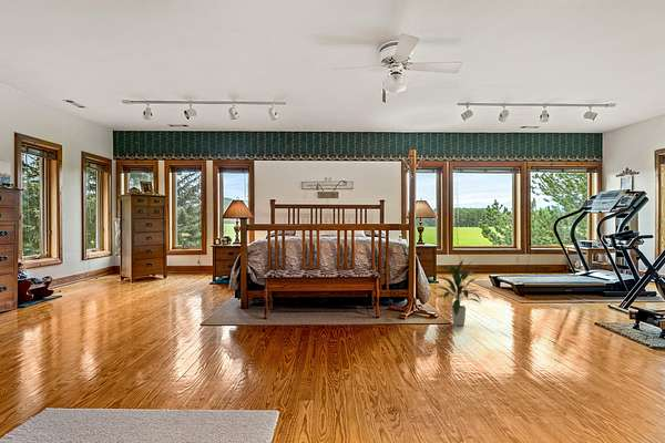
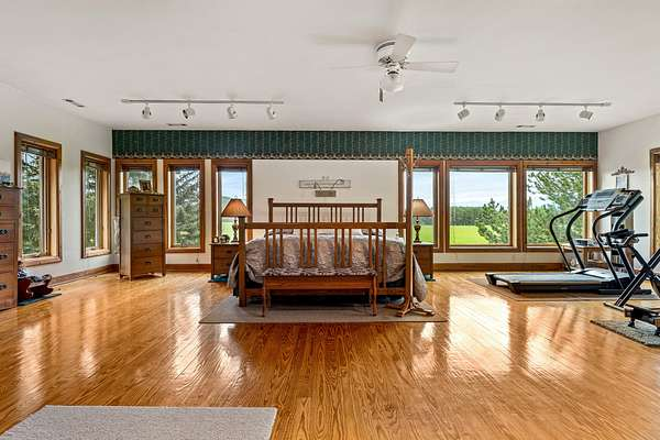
- indoor plant [434,258,482,327]
